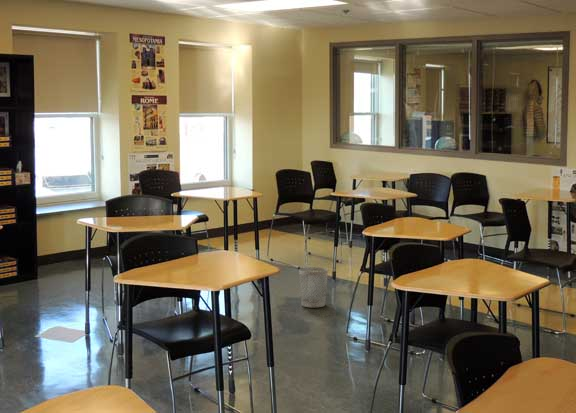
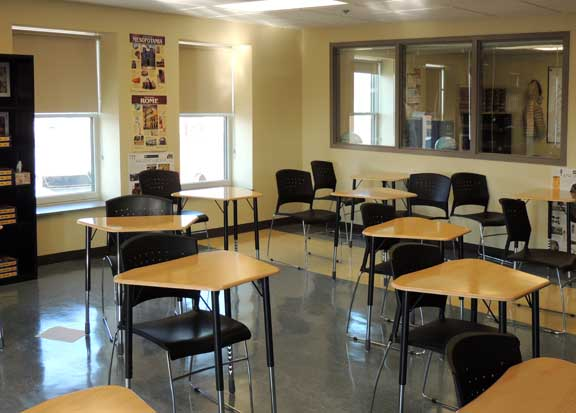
- wastebasket [298,266,329,308]
